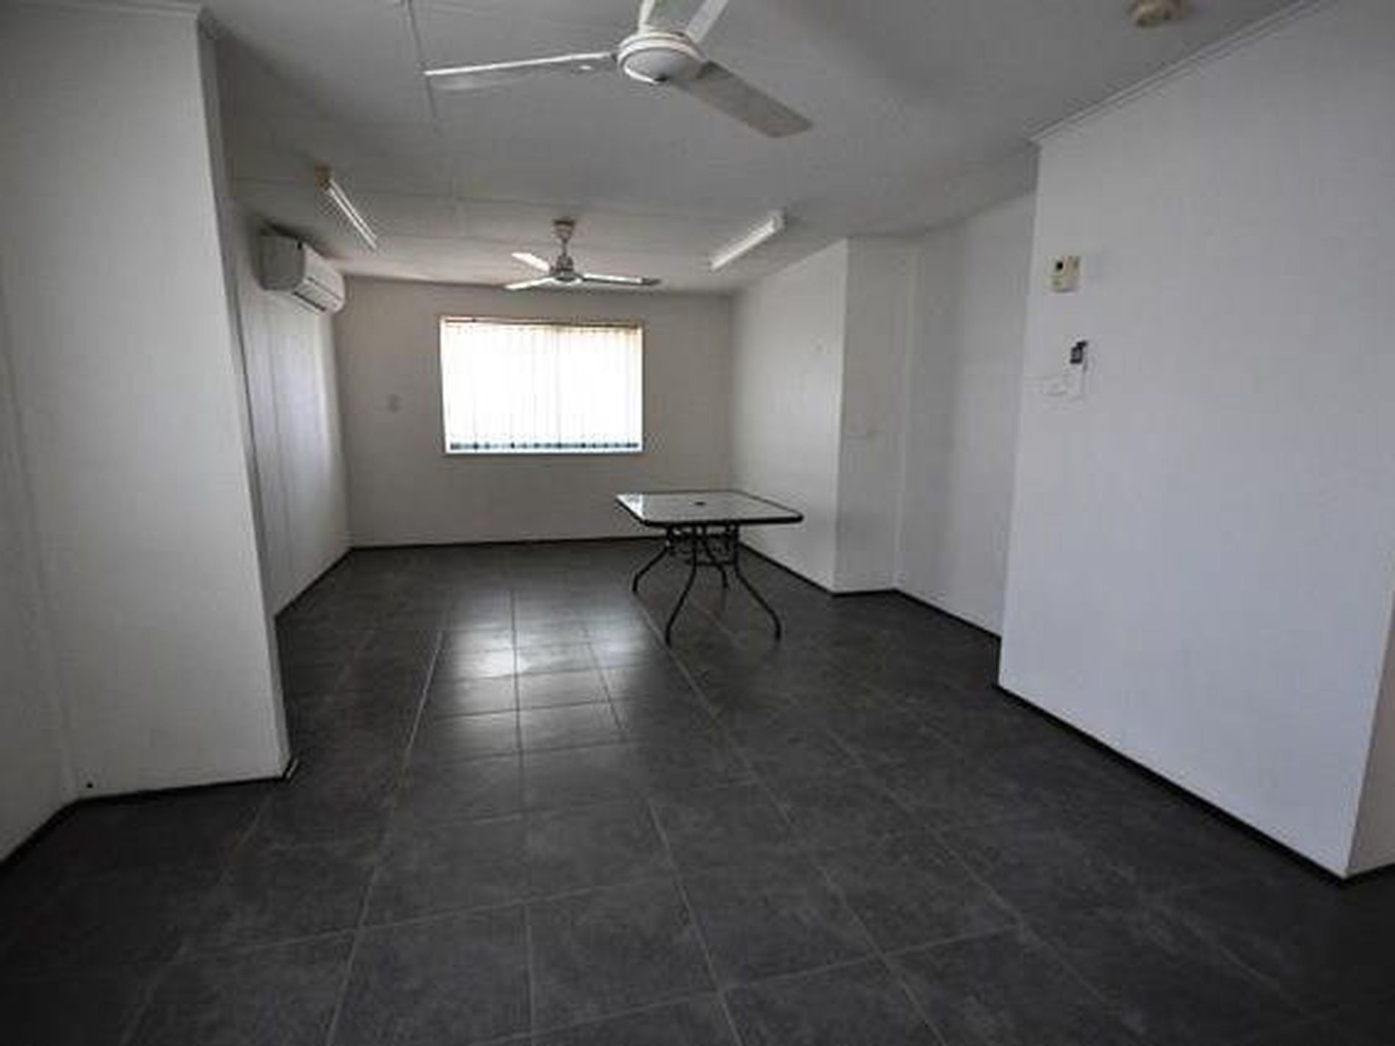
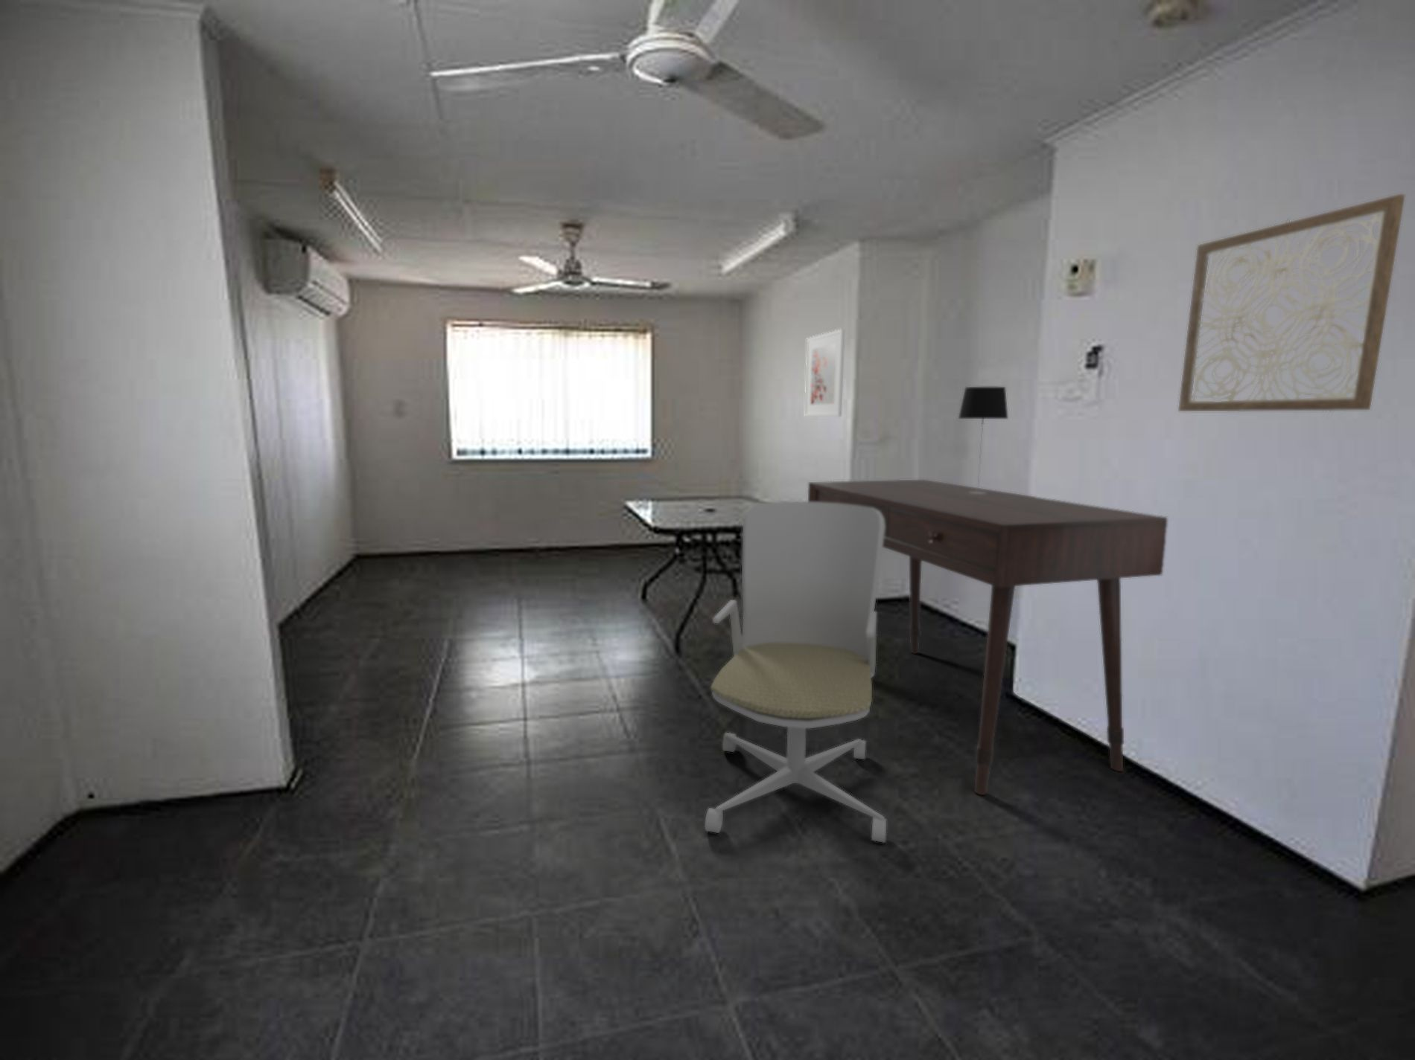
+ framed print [804,328,846,418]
+ desk [808,479,1169,796]
+ table lamp [958,386,1009,494]
+ wall art [1178,194,1406,412]
+ office chair [704,501,887,844]
